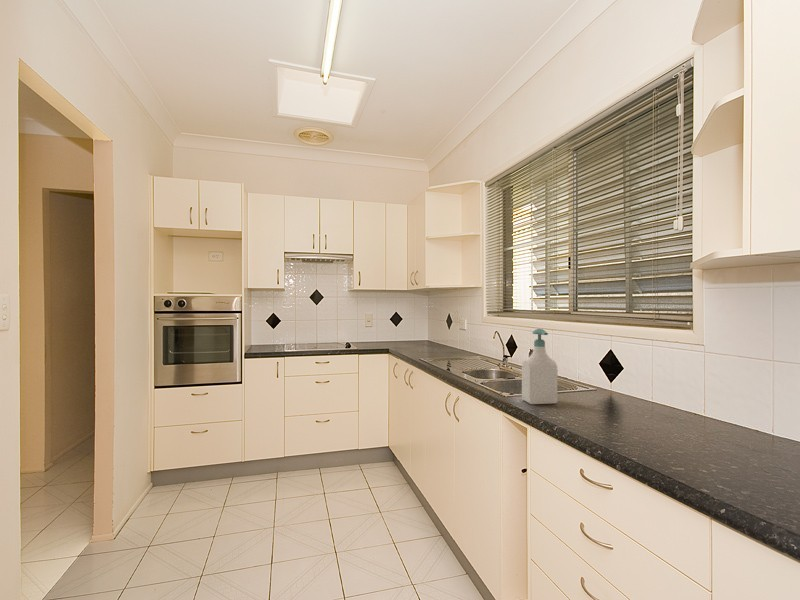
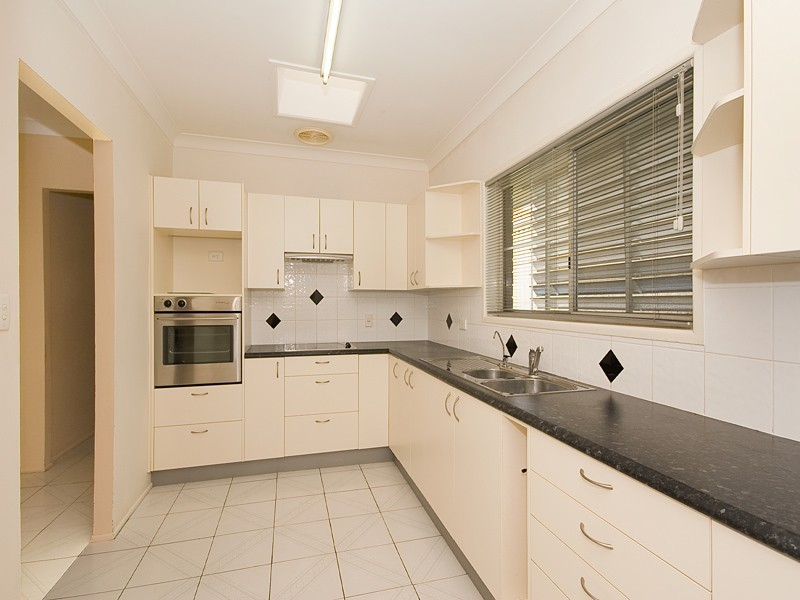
- soap bottle [521,328,559,405]
